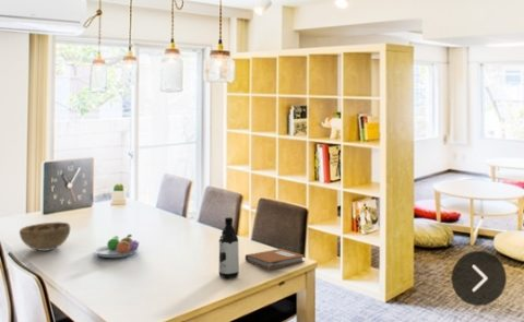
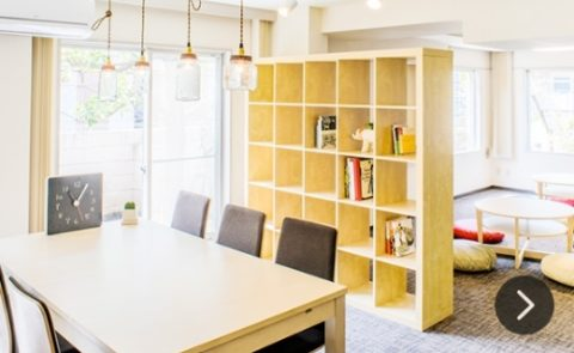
- notebook [245,248,306,271]
- water bottle [218,216,240,279]
- fruit bowl [93,234,141,259]
- decorative bowl [19,222,71,252]
